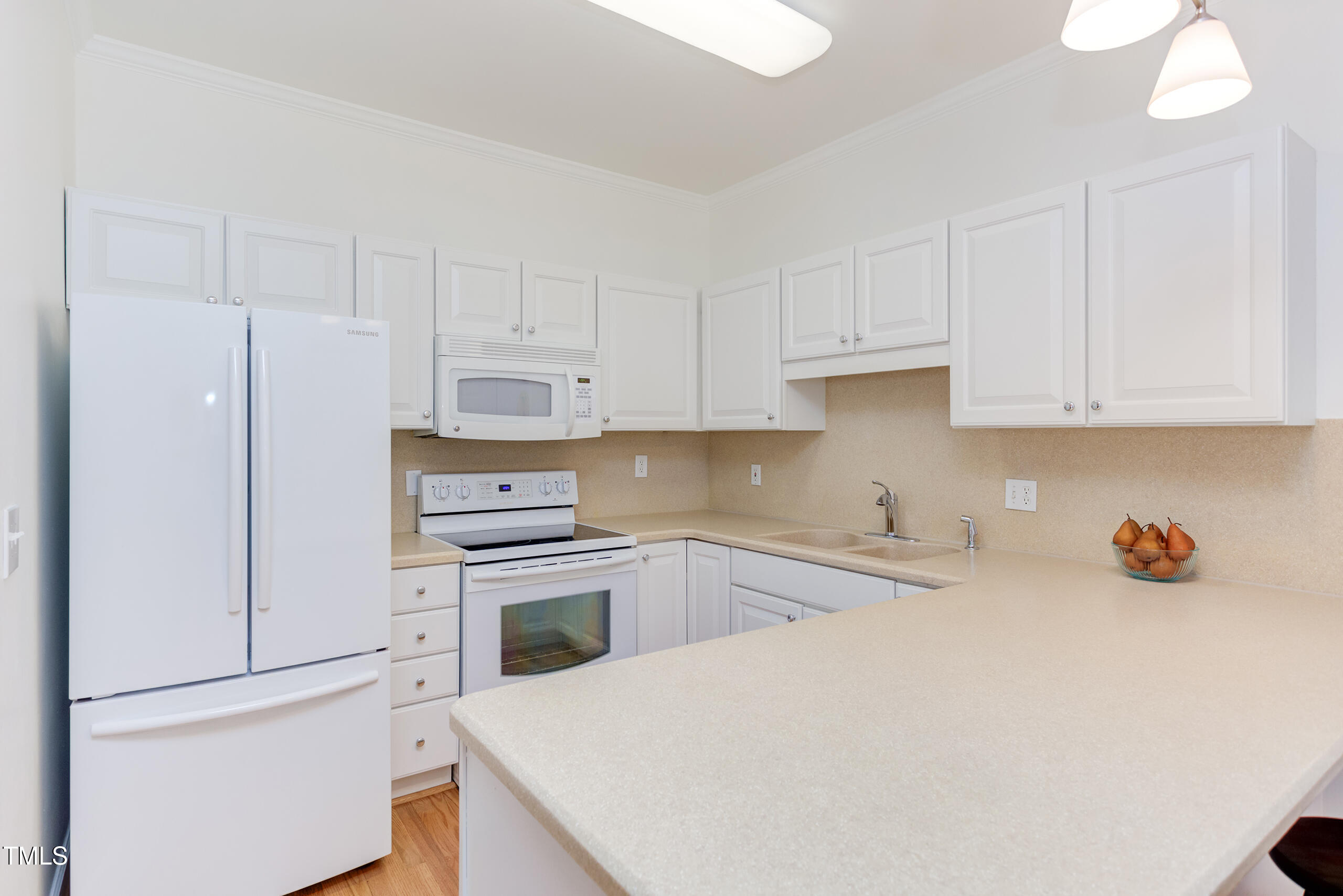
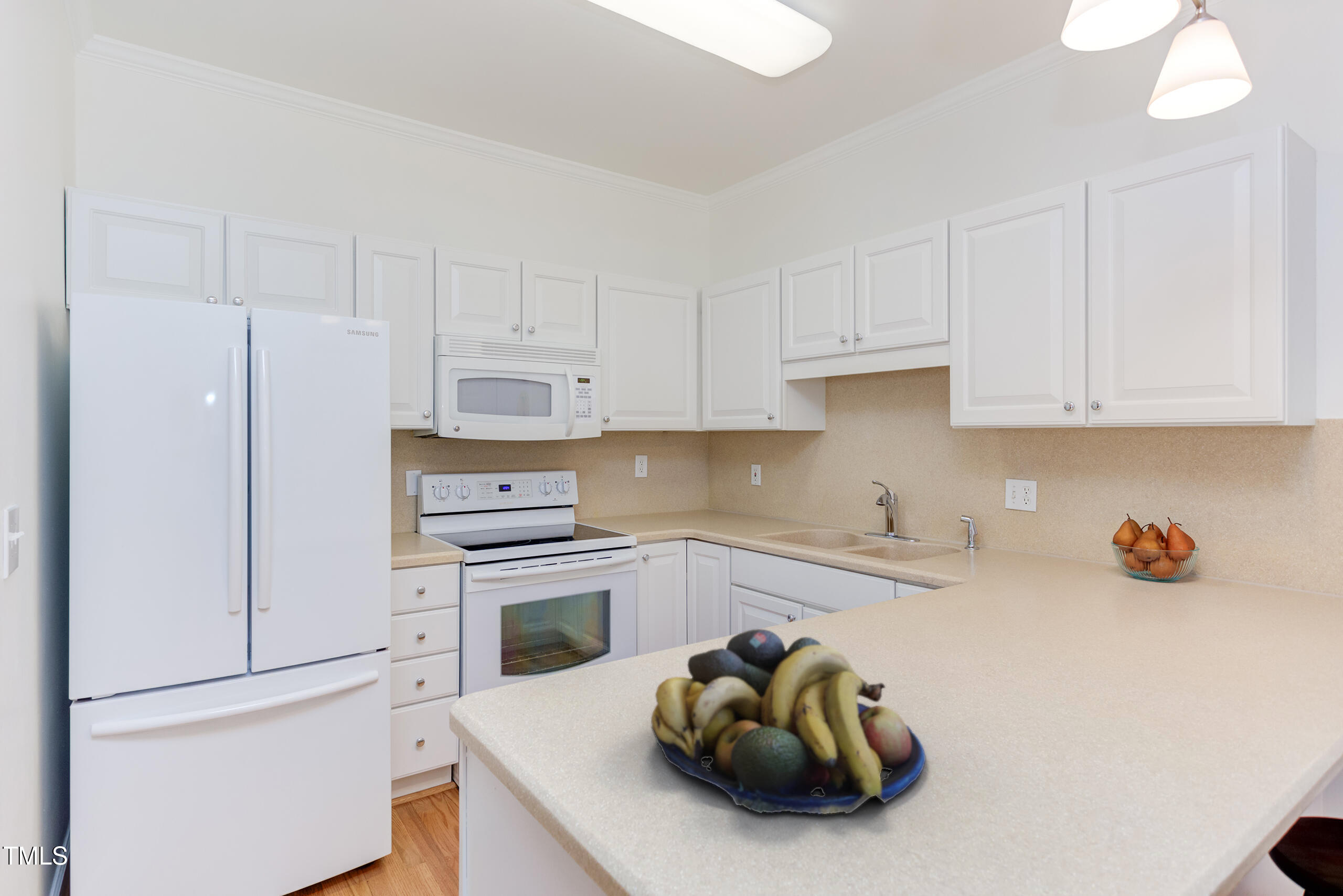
+ fruit bowl [651,628,926,815]
